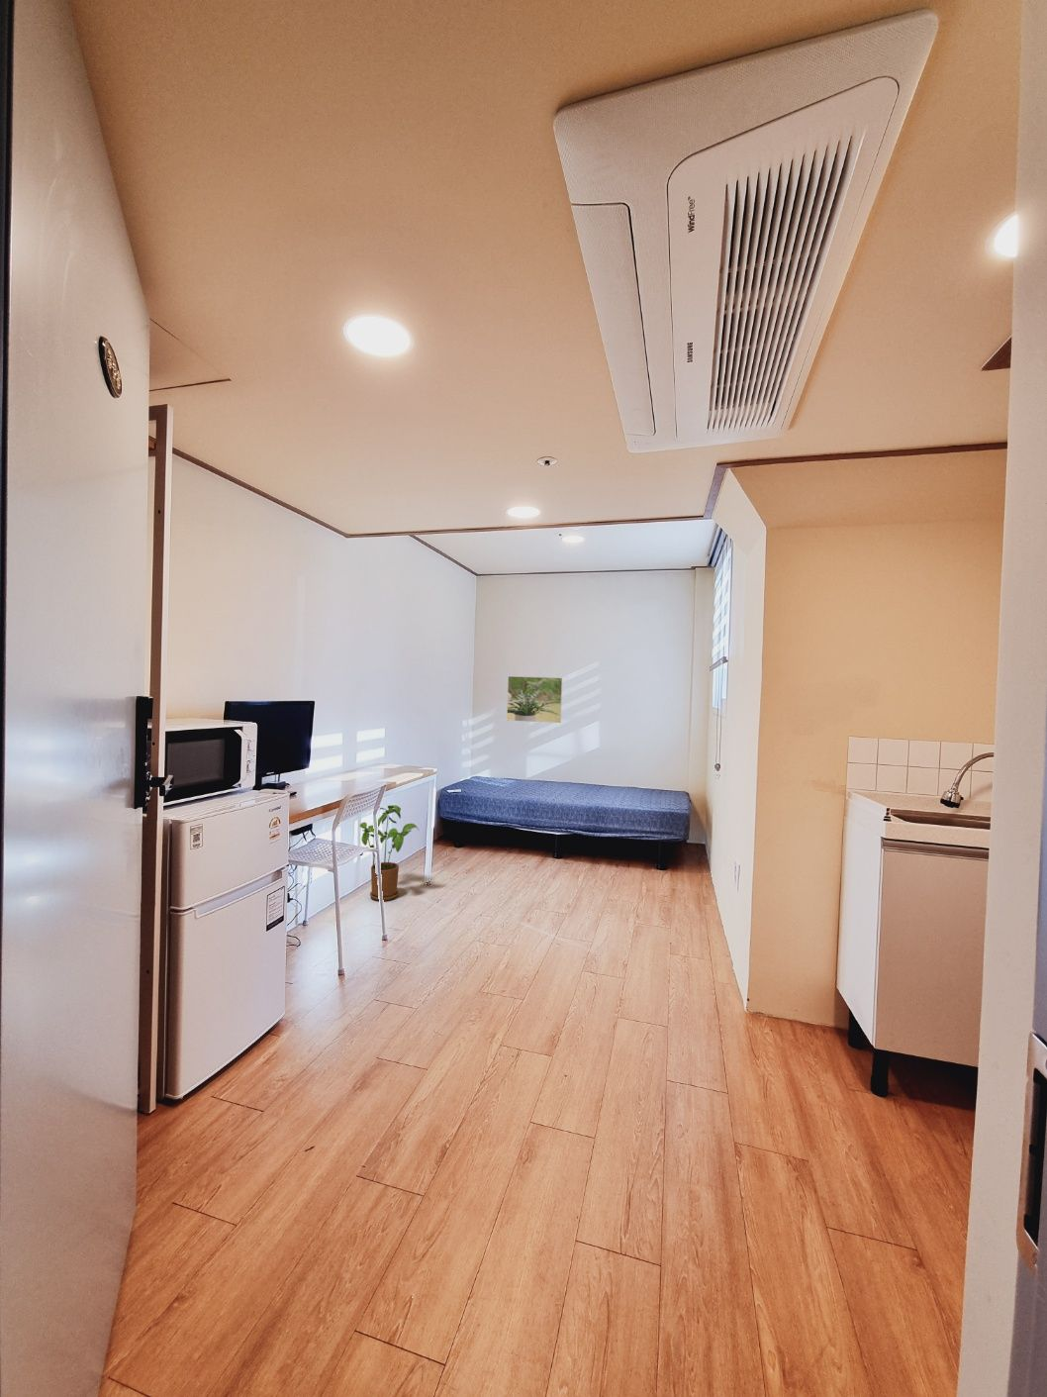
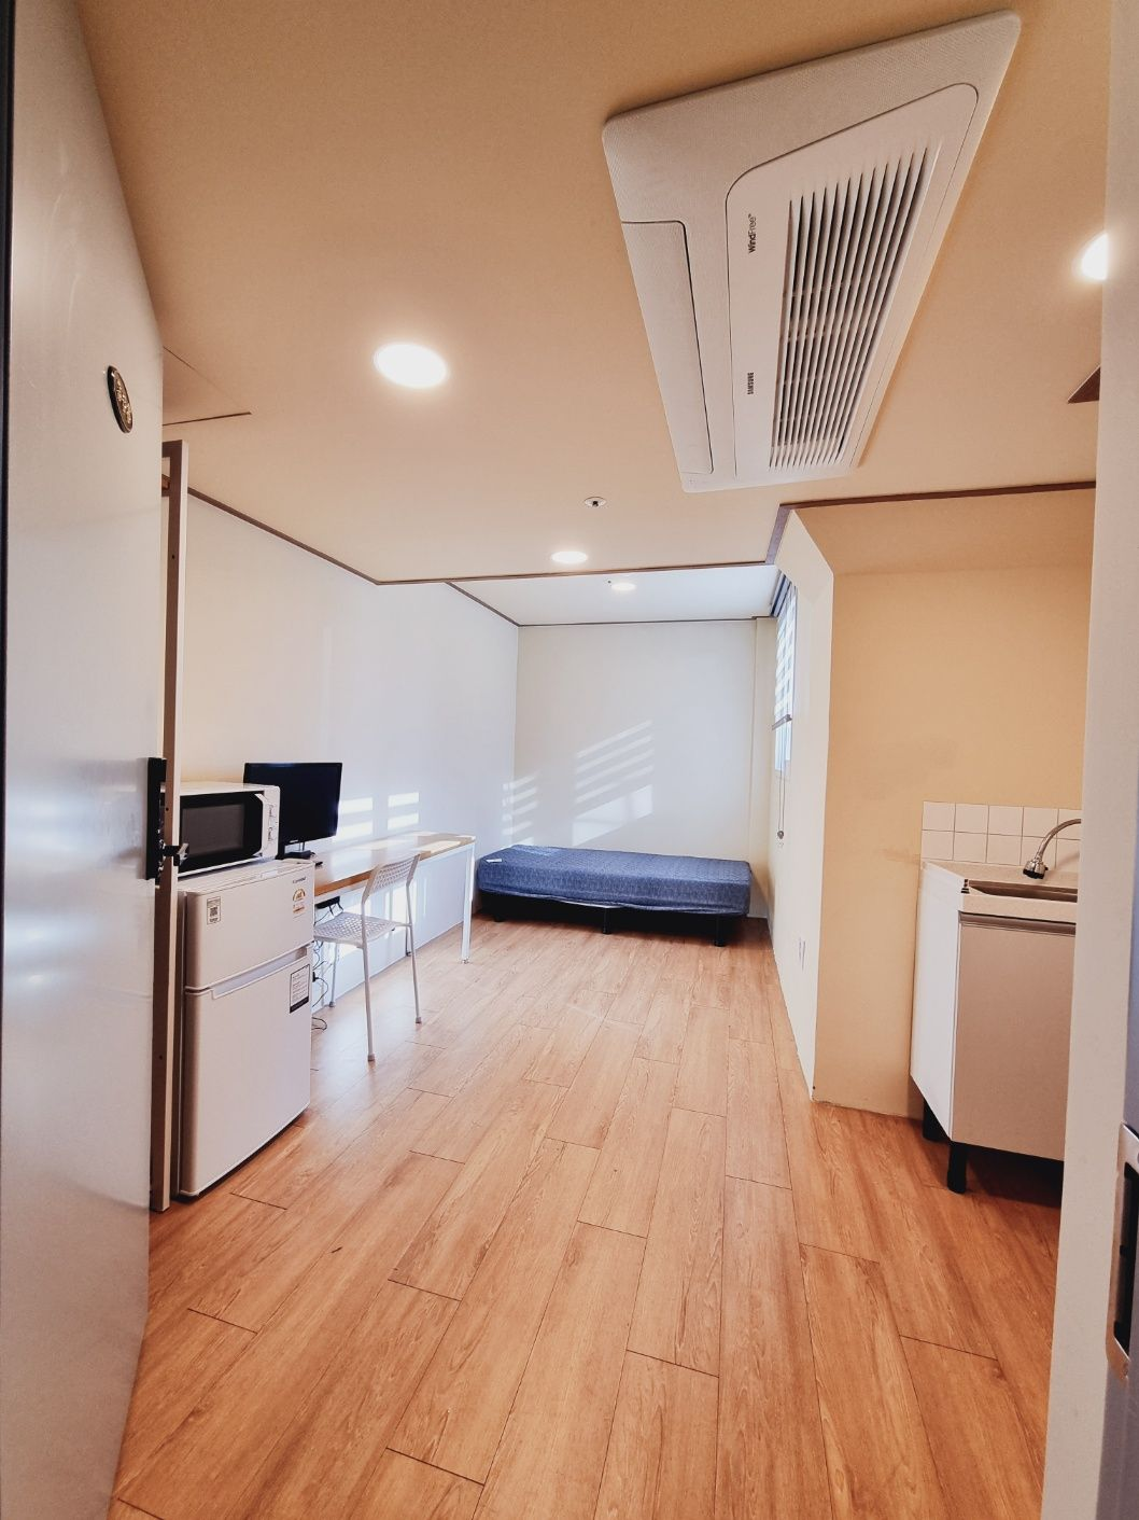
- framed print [506,675,563,724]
- house plant [359,804,420,902]
